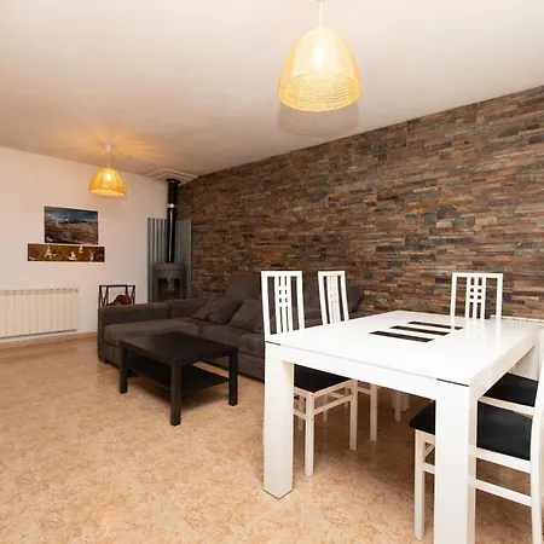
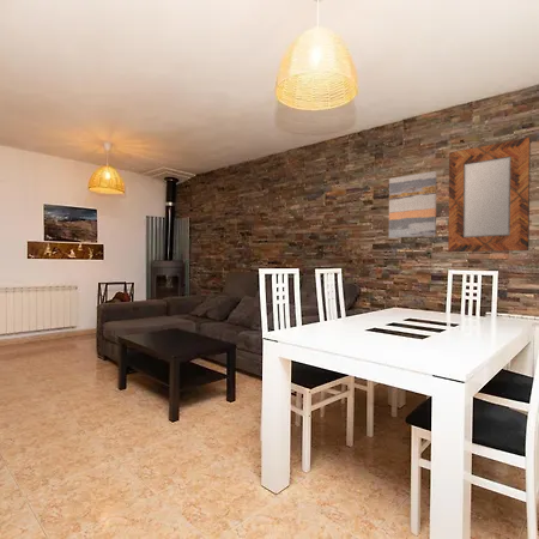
+ home mirror [447,137,532,253]
+ wall art [388,170,437,240]
